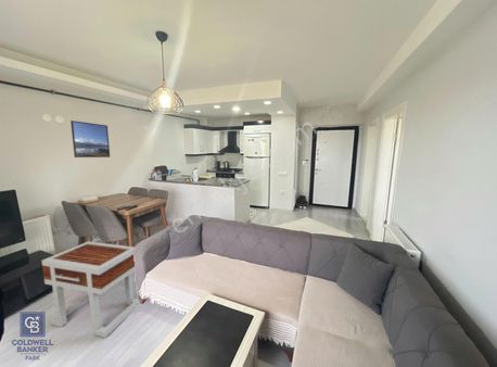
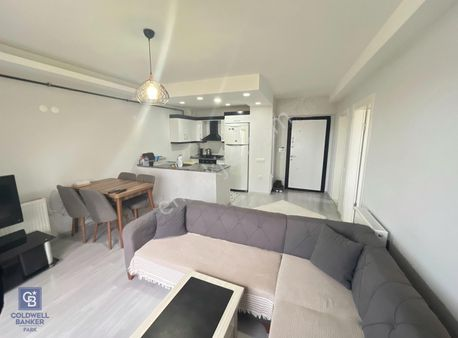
- side table [41,240,142,339]
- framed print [69,119,111,159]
